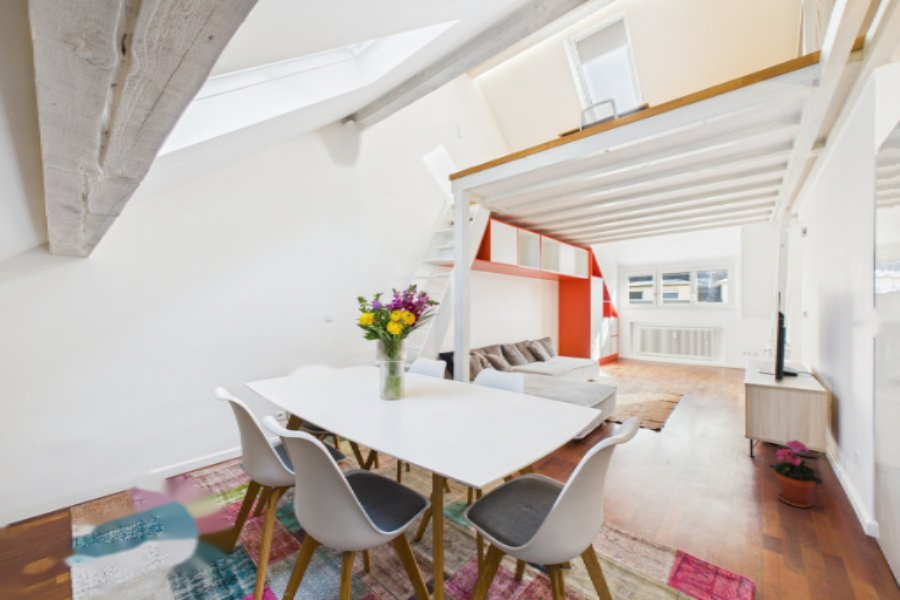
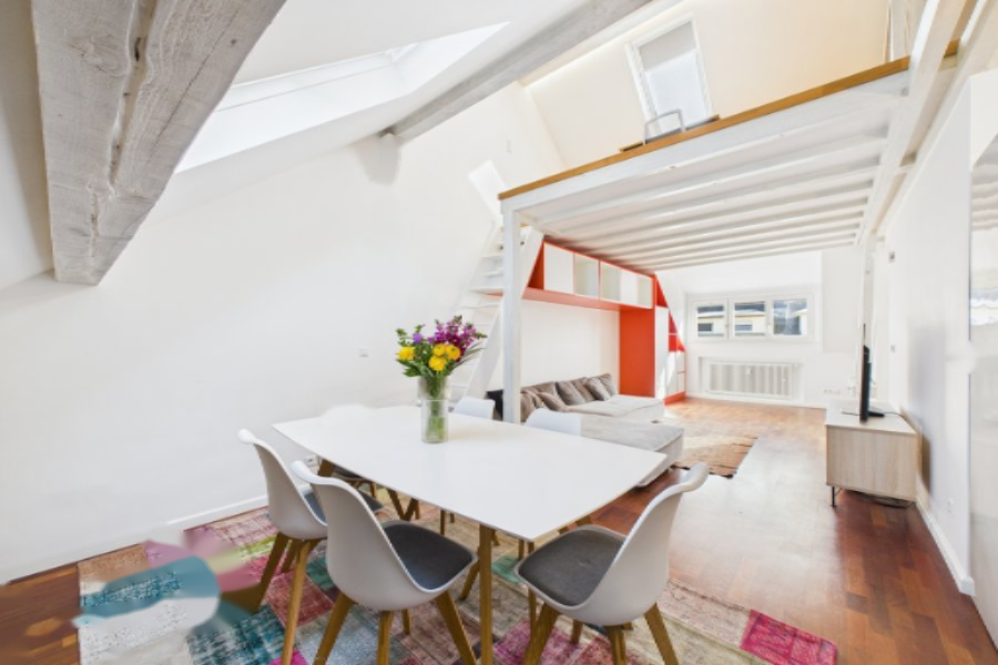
- potted plant [767,438,824,509]
